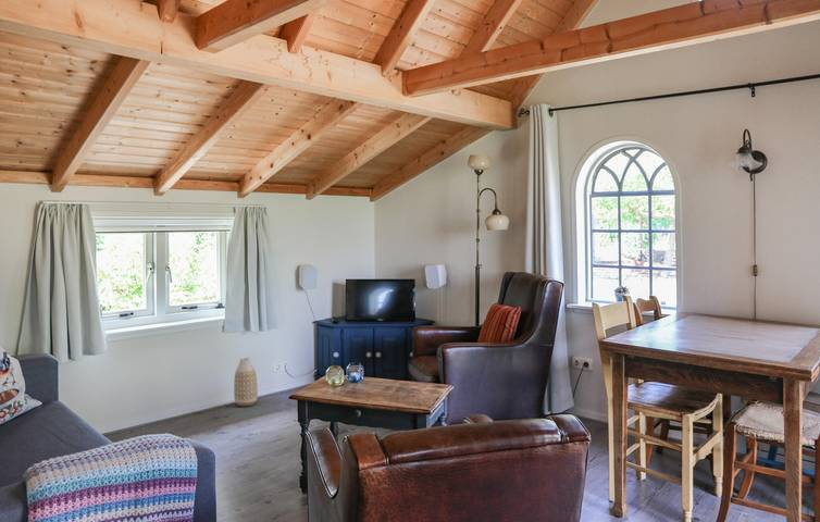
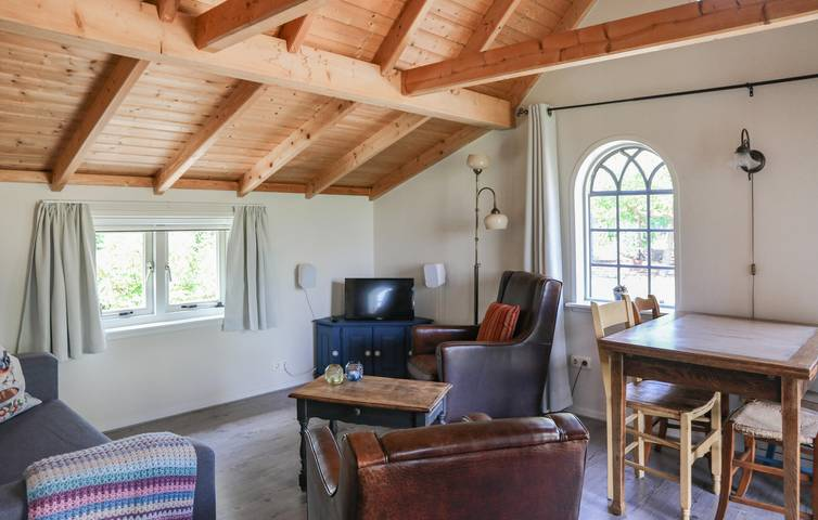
- vase [233,357,259,408]
